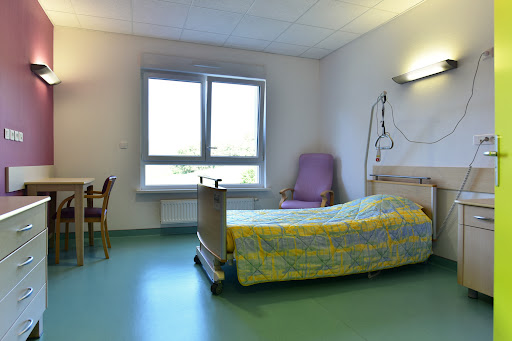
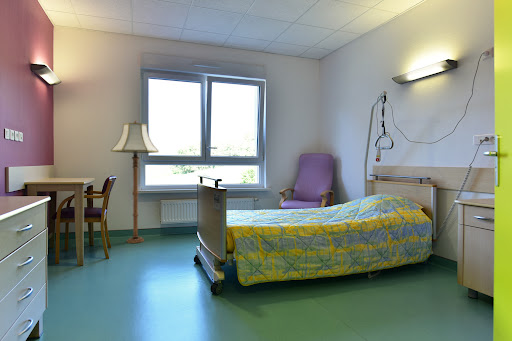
+ floor lamp [110,119,160,244]
